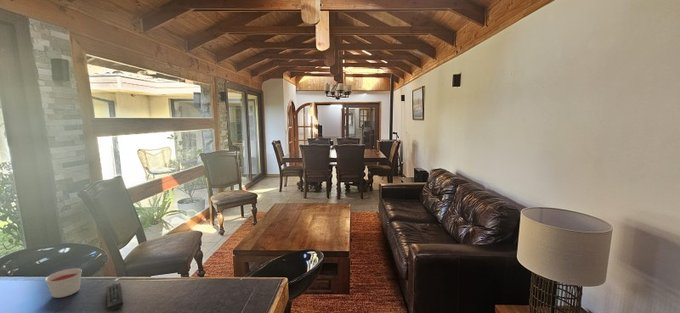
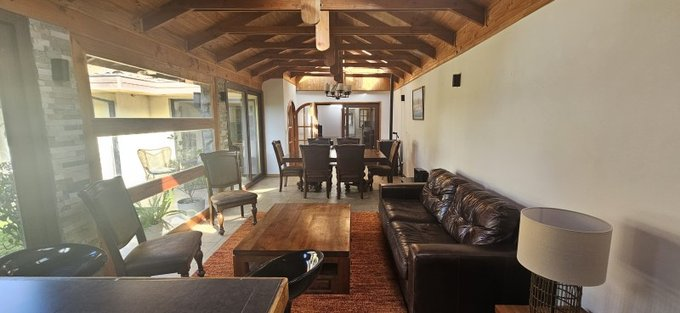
- remote control [106,282,125,312]
- candle [45,267,83,299]
